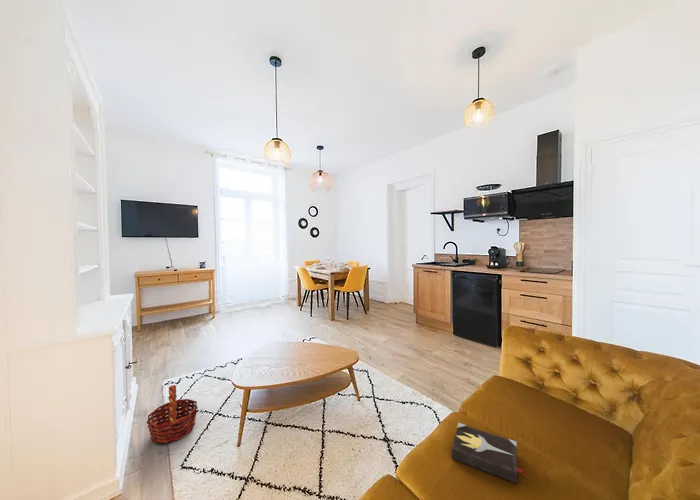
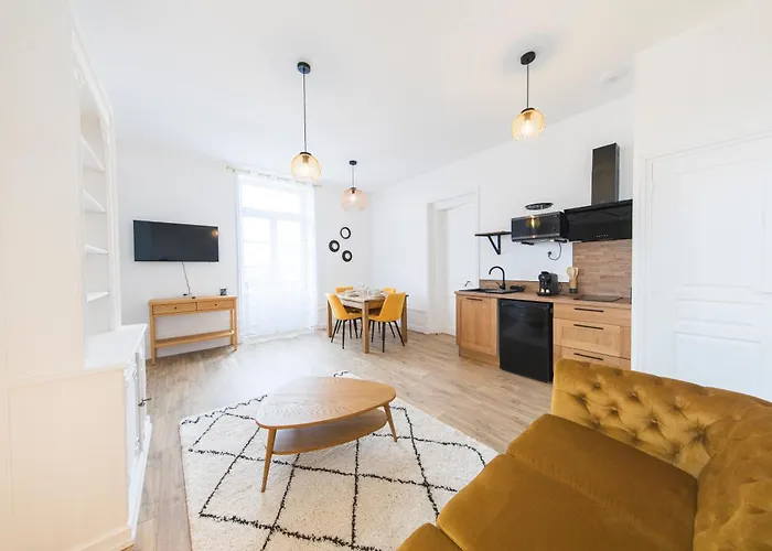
- hardback book [450,422,528,485]
- basket [146,384,199,445]
